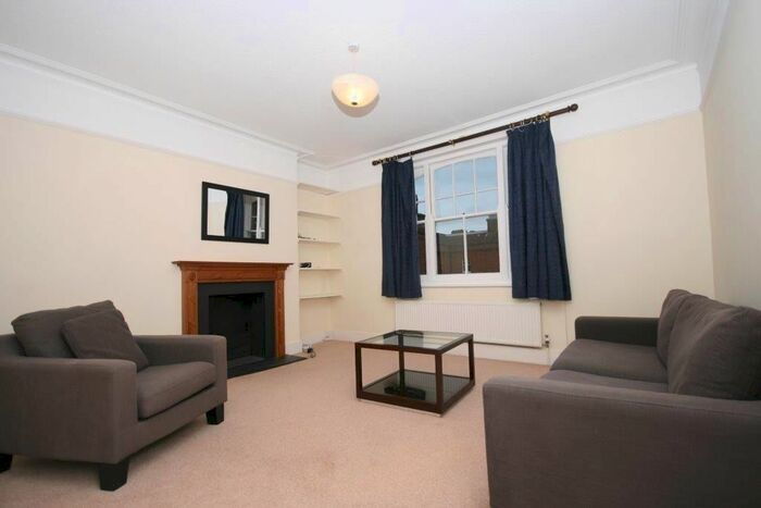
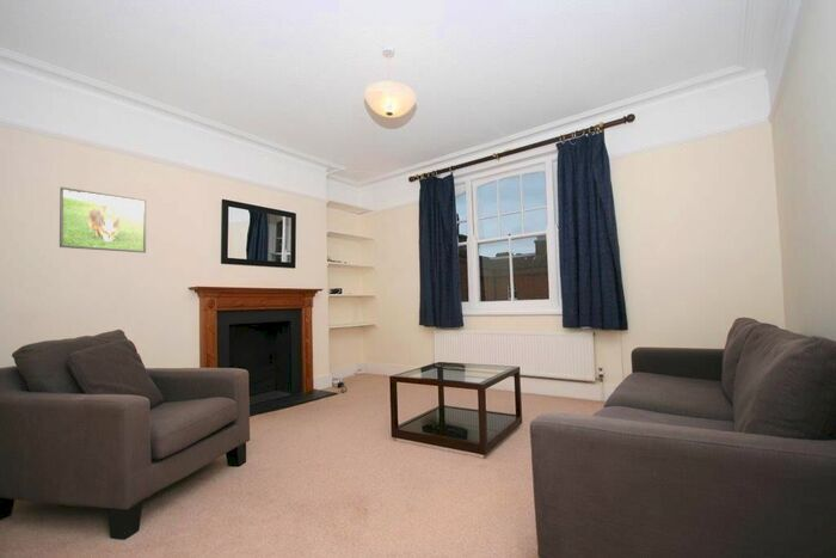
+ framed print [59,186,147,253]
